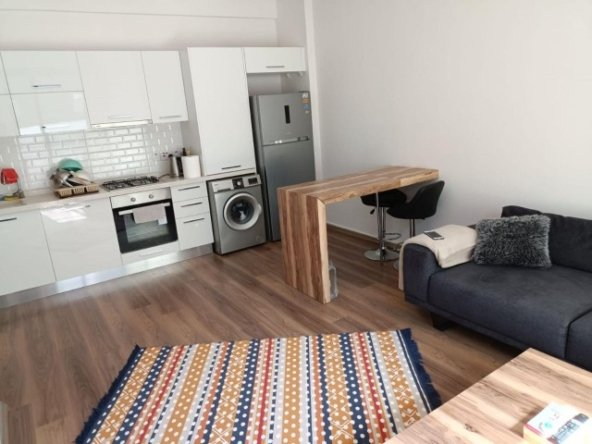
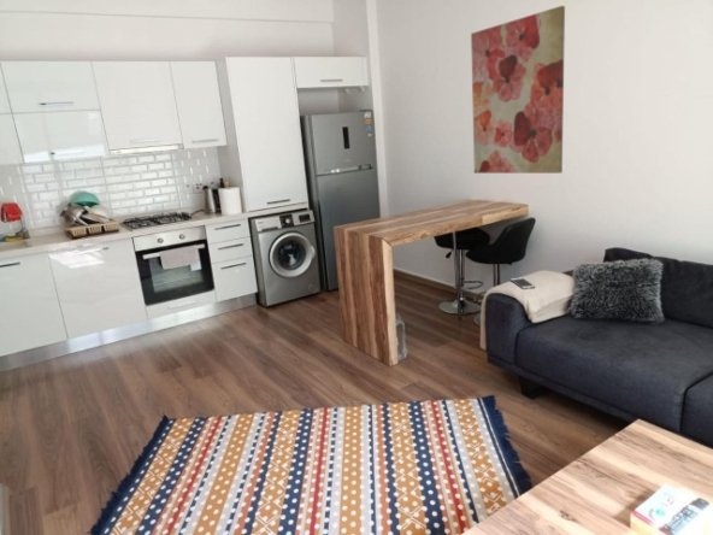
+ wall art [470,5,566,175]
